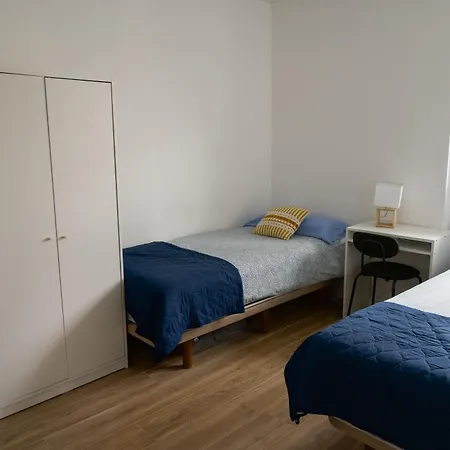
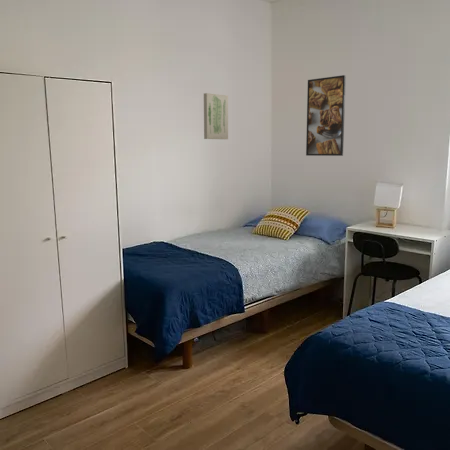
+ wall art [203,92,229,140]
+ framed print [305,74,347,157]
